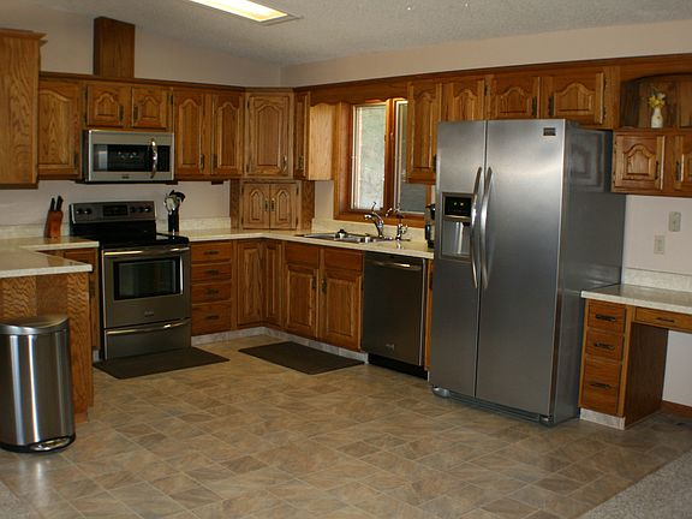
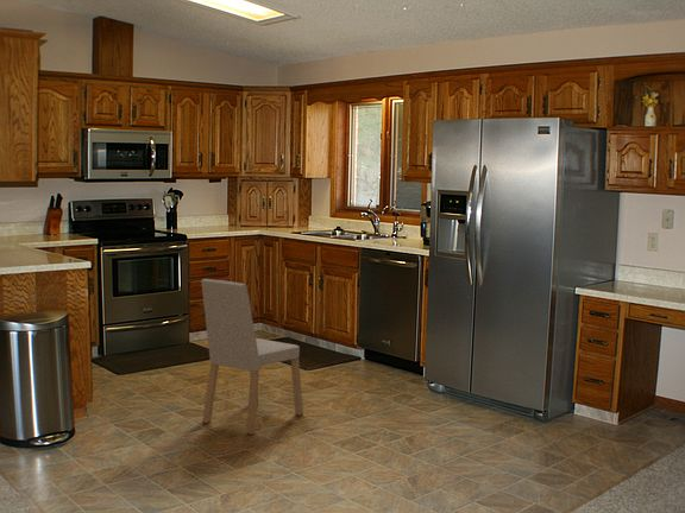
+ dining chair [200,278,304,436]
